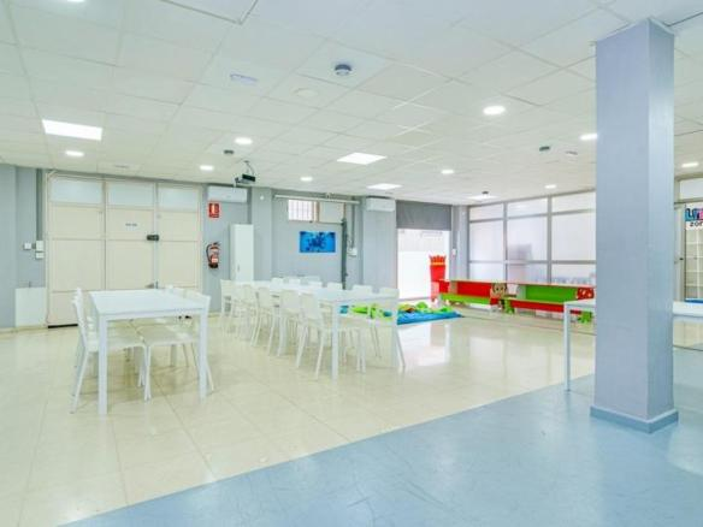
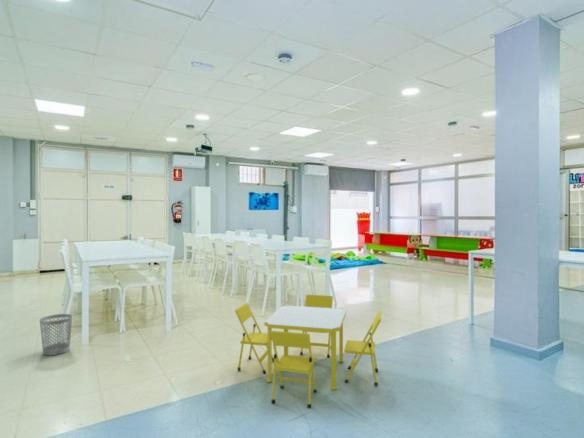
+ folding table [234,294,382,409]
+ wastebasket [39,313,73,356]
